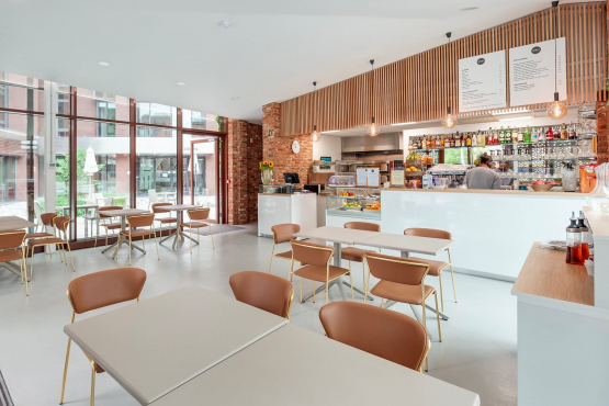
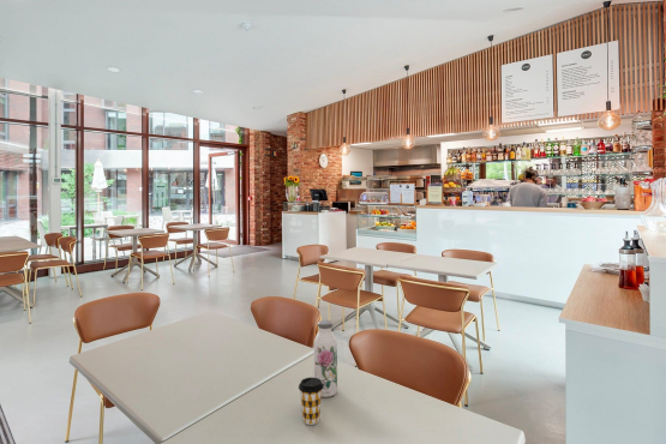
+ coffee cup [298,377,324,426]
+ water bottle [312,319,338,398]
